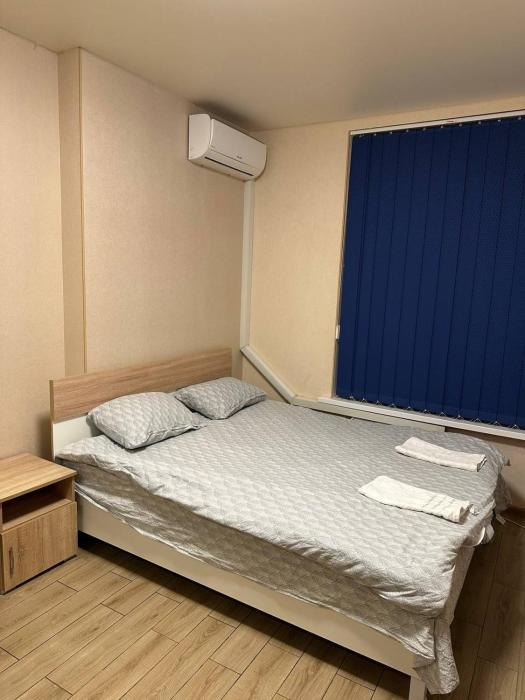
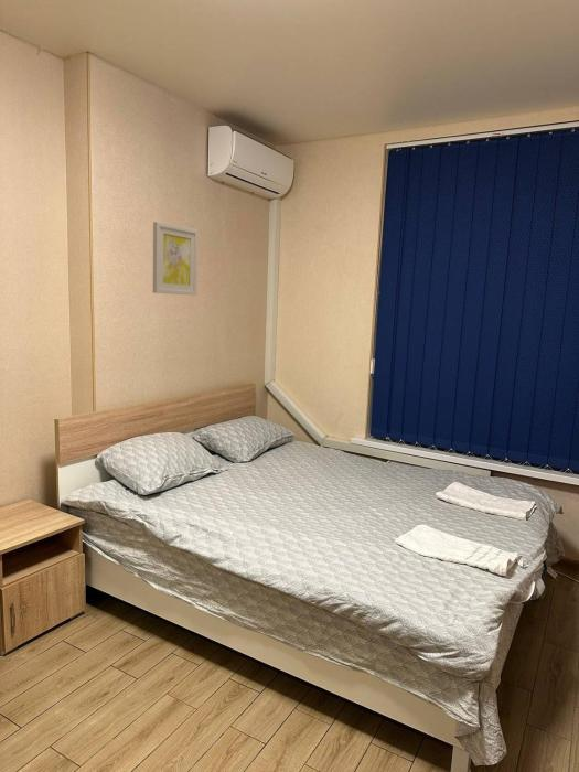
+ wall art [152,221,199,297]
